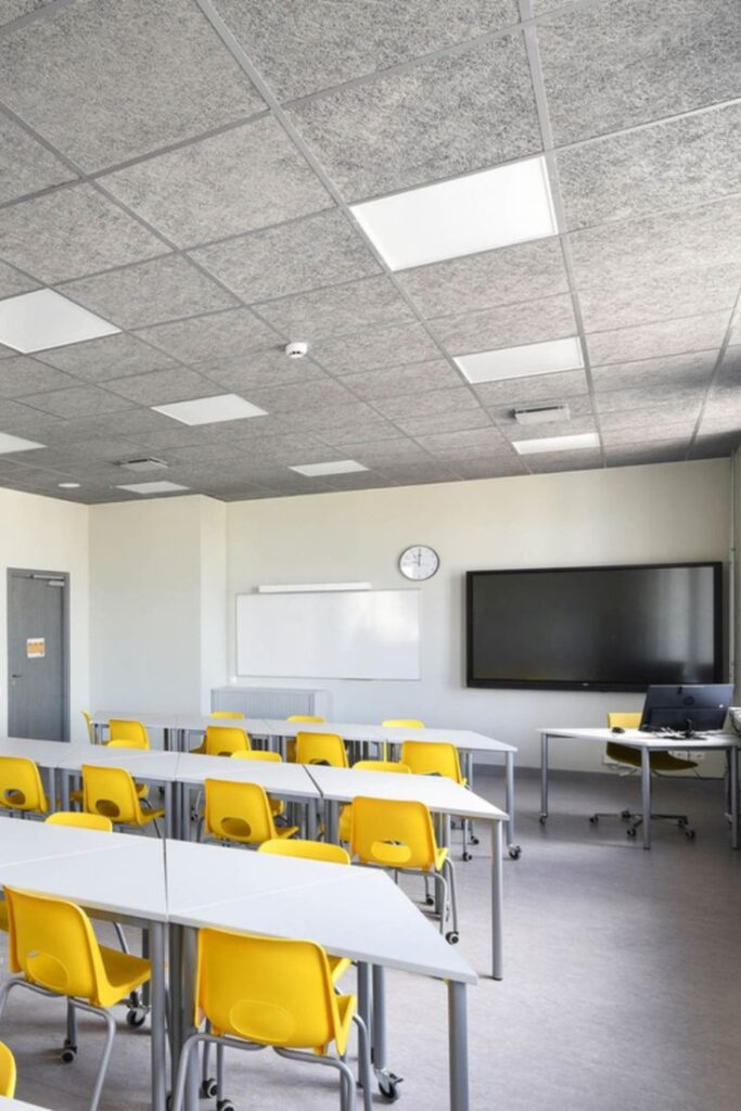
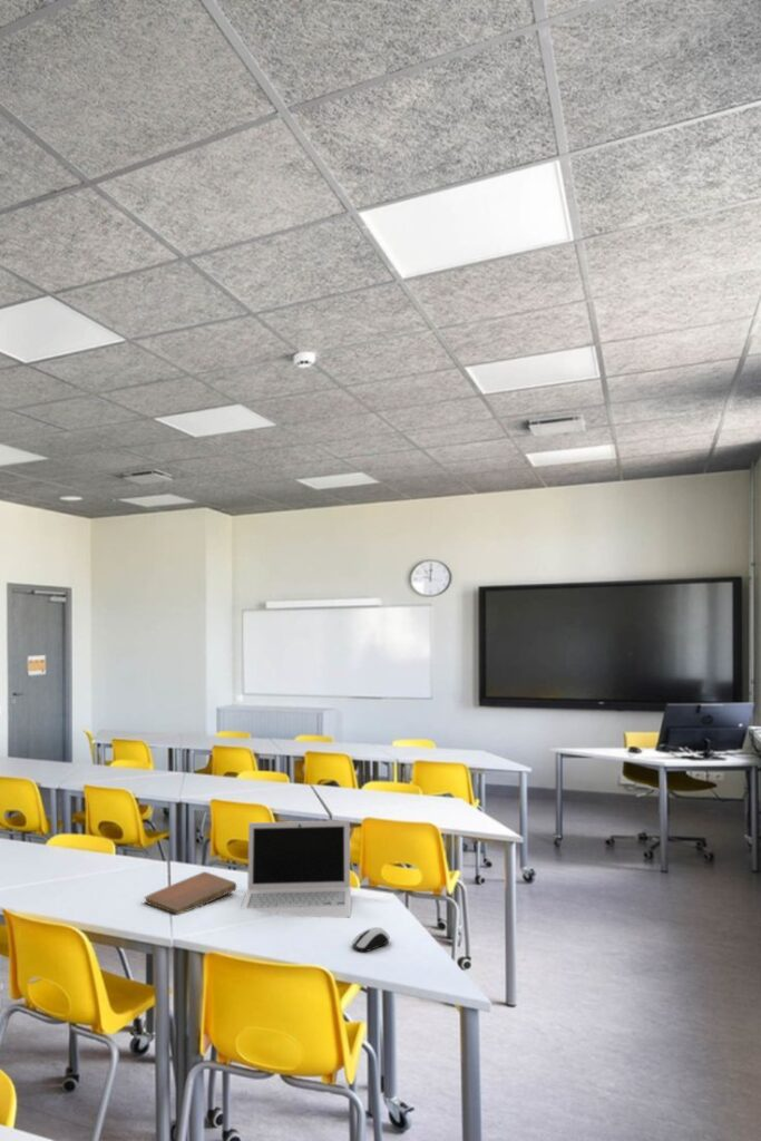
+ notebook [143,870,237,916]
+ laptop [241,819,352,918]
+ computer mouse [351,926,391,953]
